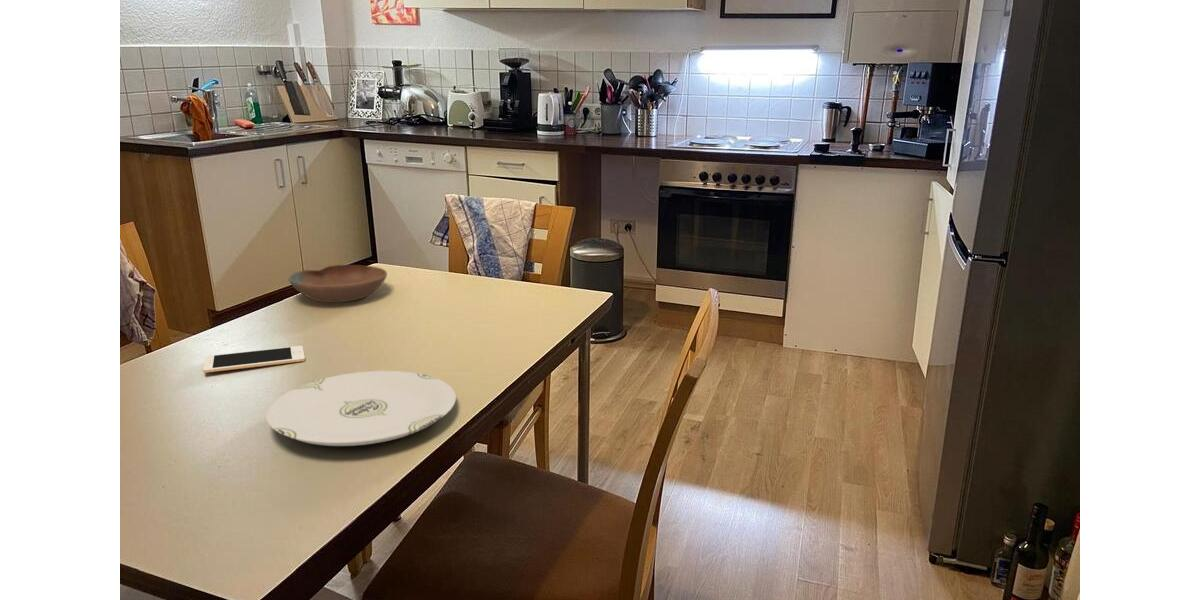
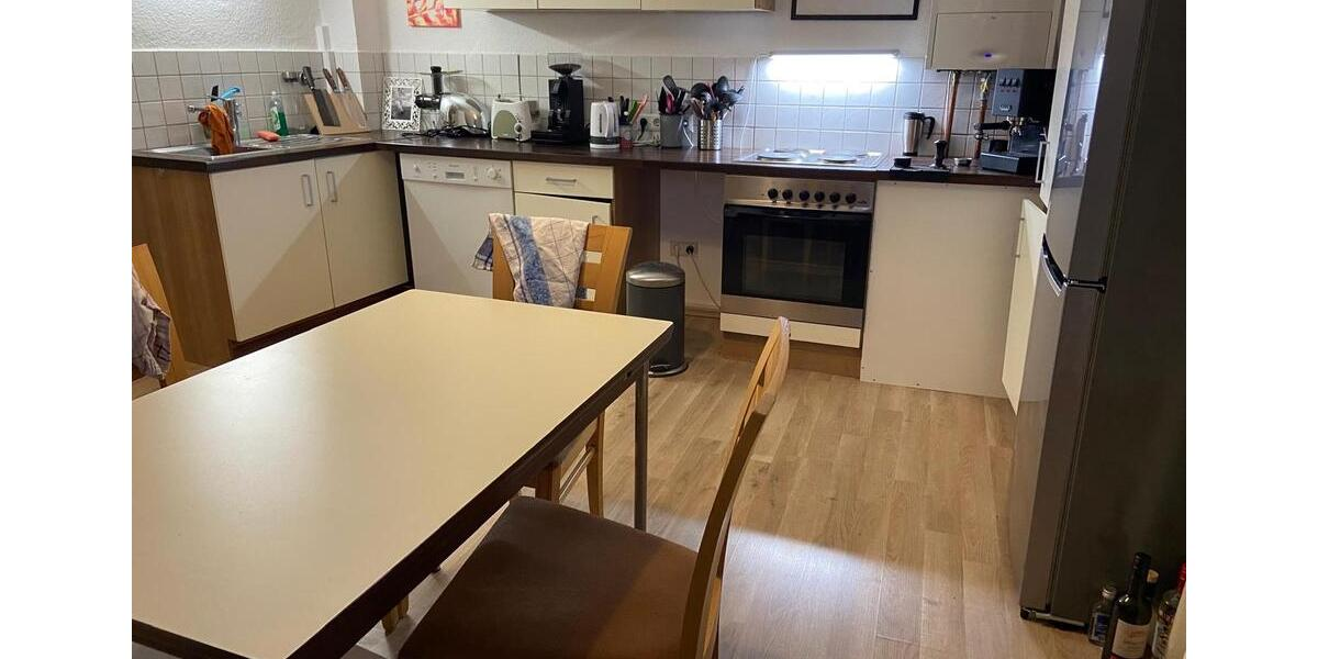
- plate [265,370,457,447]
- bowl [288,264,388,303]
- cell phone [202,345,306,374]
